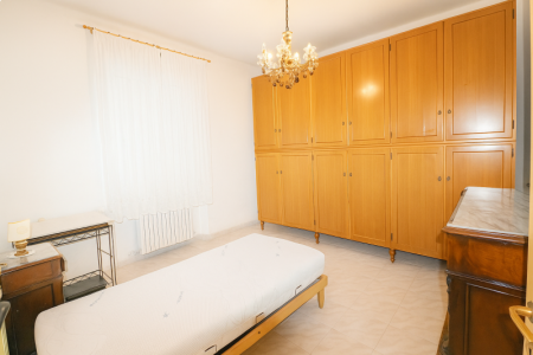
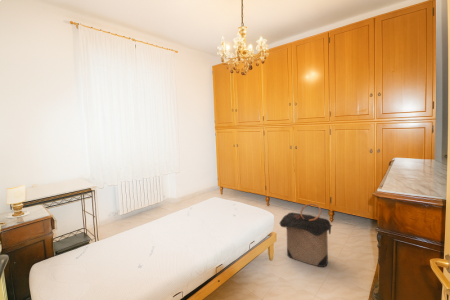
+ laundry hamper [279,203,333,268]
